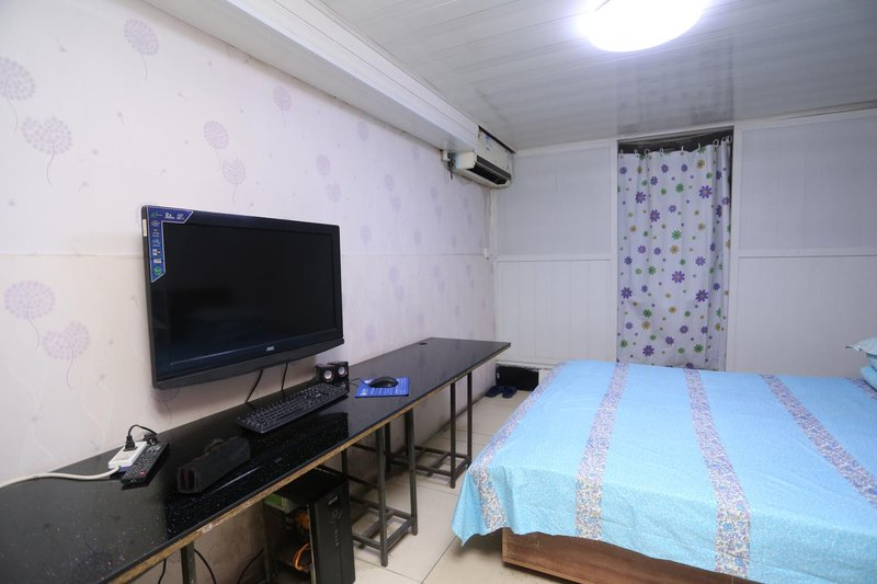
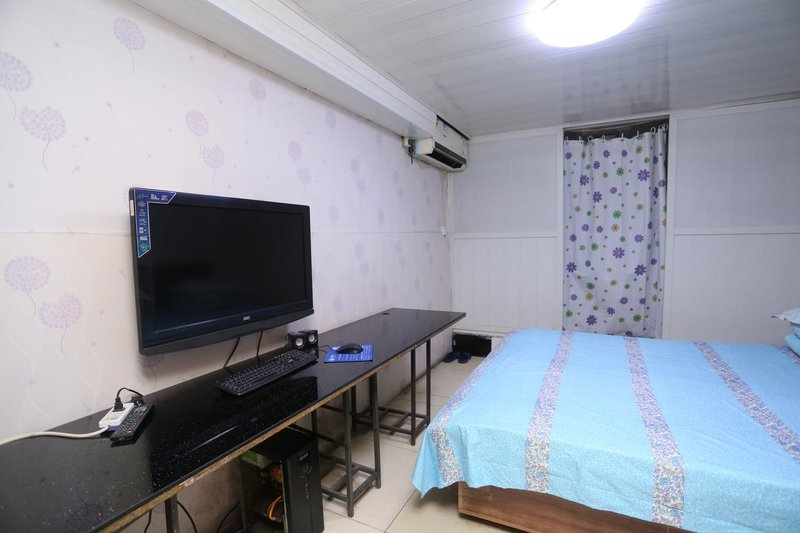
- pencil case [175,435,251,494]
